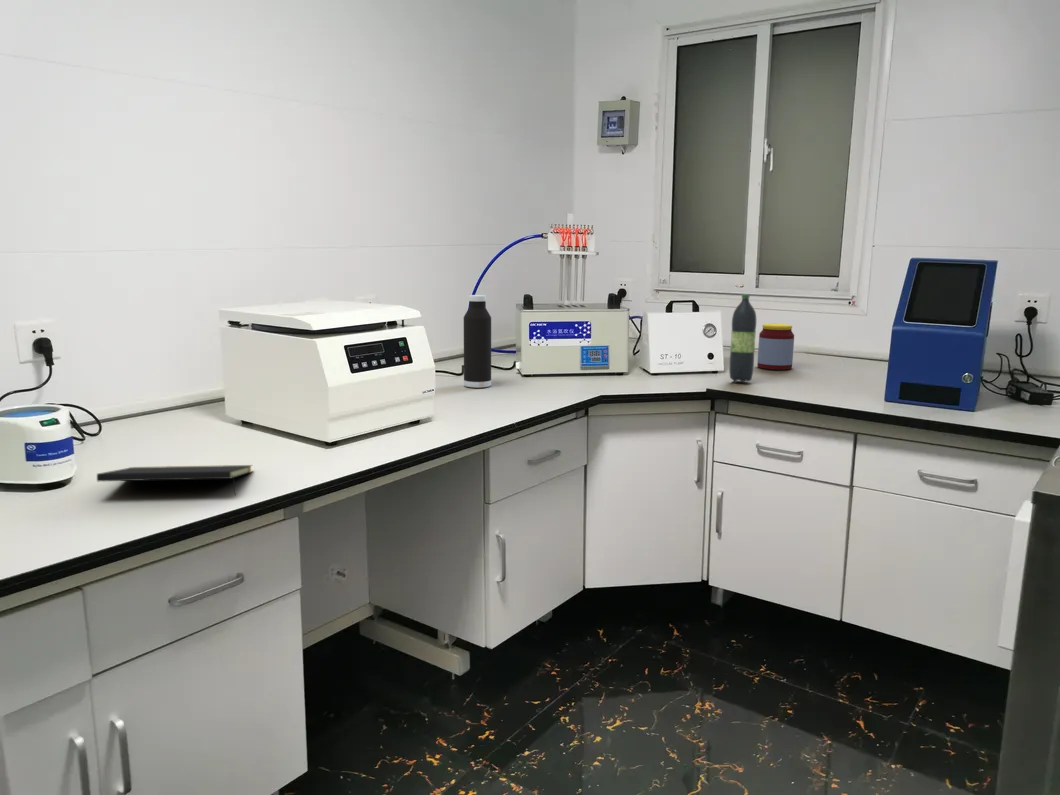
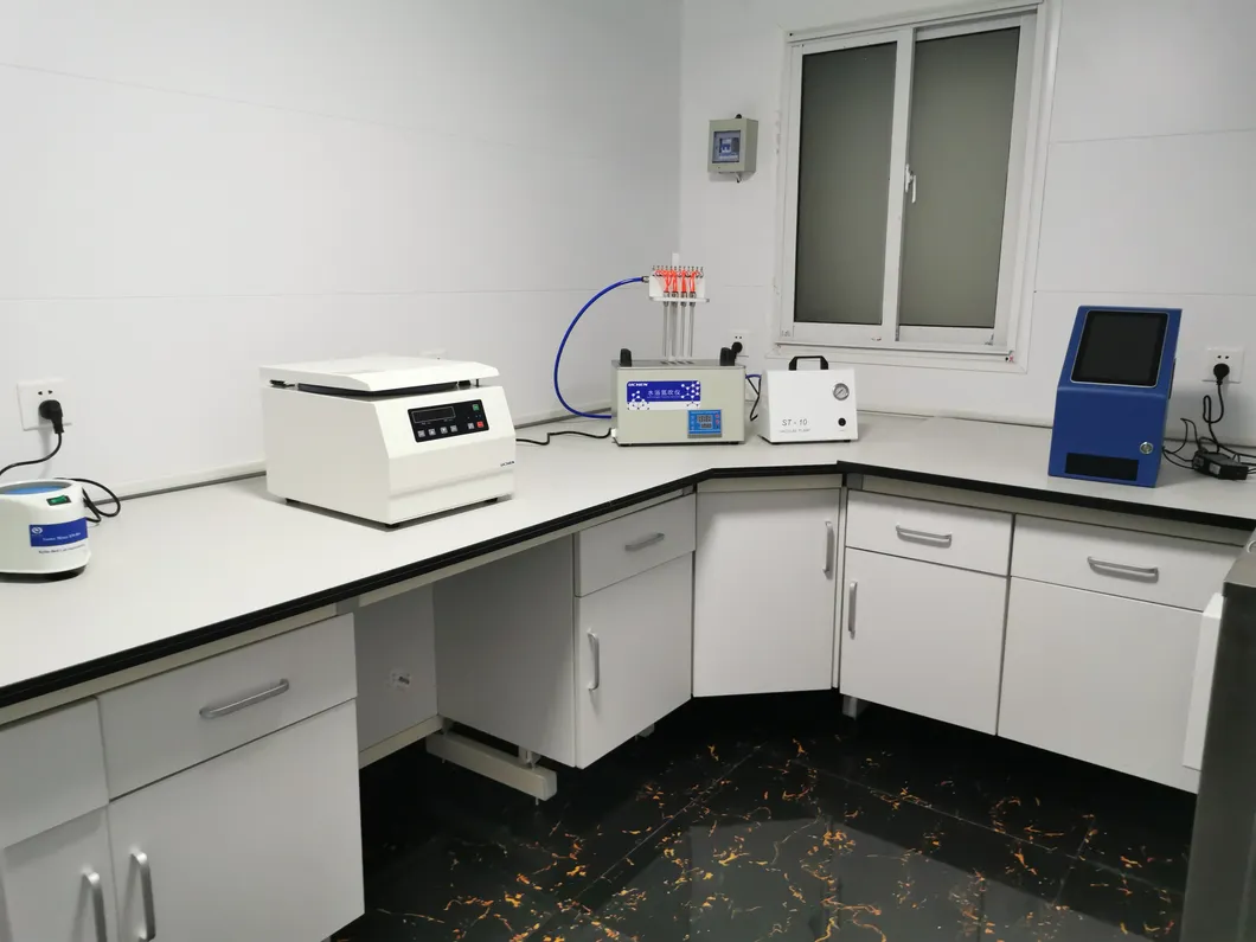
- plastic bottle [728,293,757,383]
- water bottle [463,294,492,389]
- notepad [96,464,253,496]
- jar [756,323,795,371]
